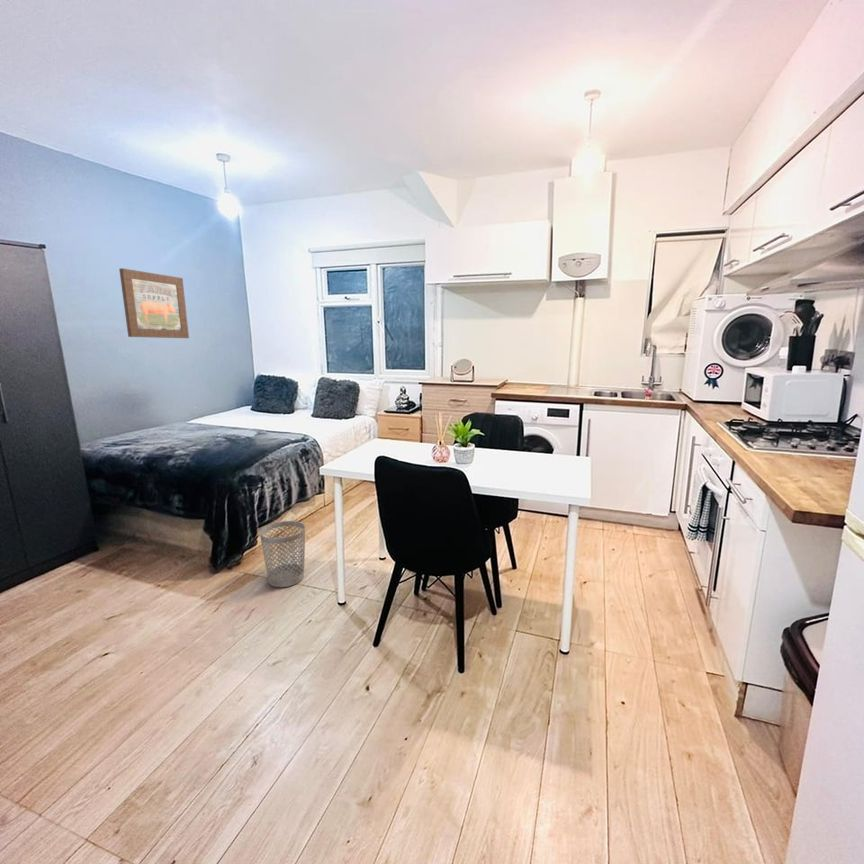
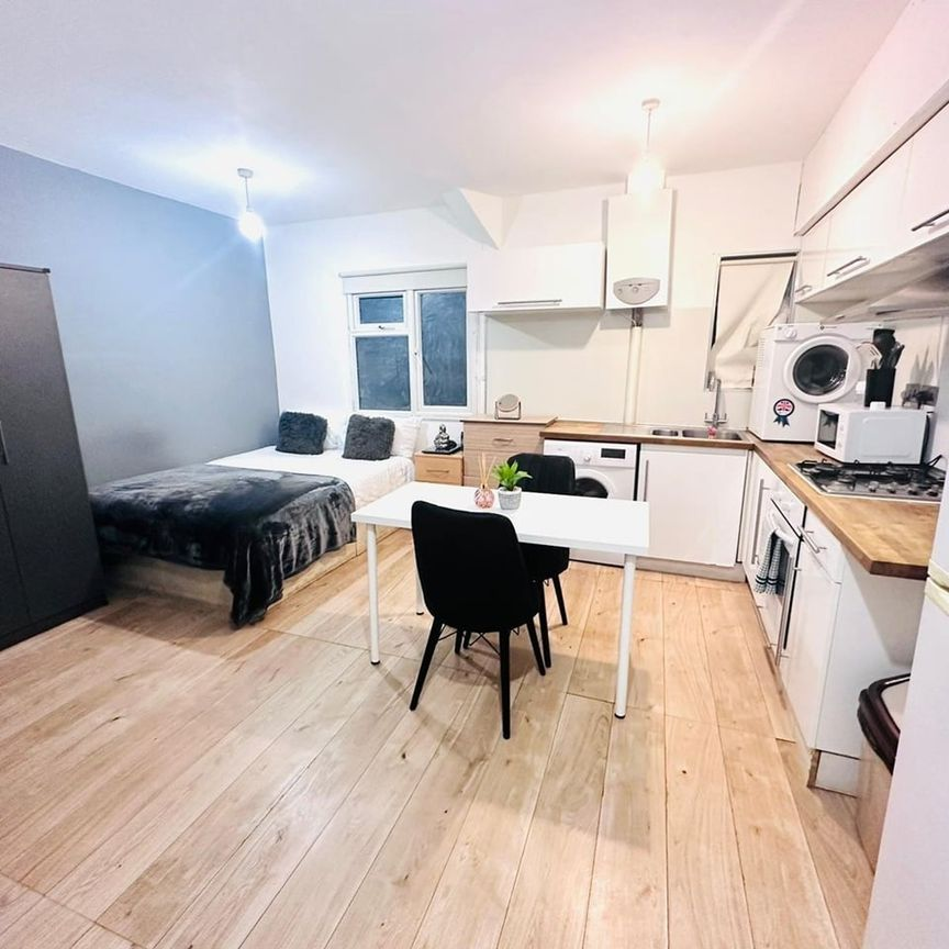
- wall art [118,267,190,339]
- wastebasket [259,520,306,588]
